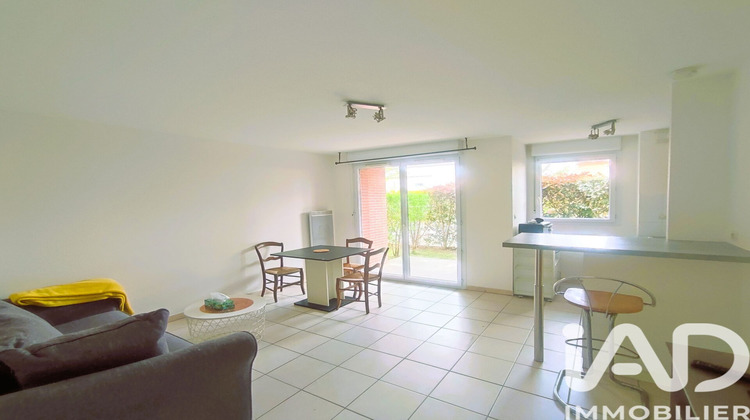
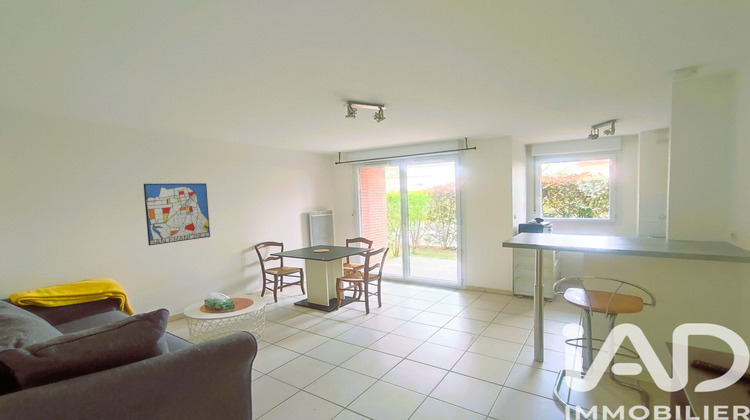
+ wall art [143,182,211,246]
